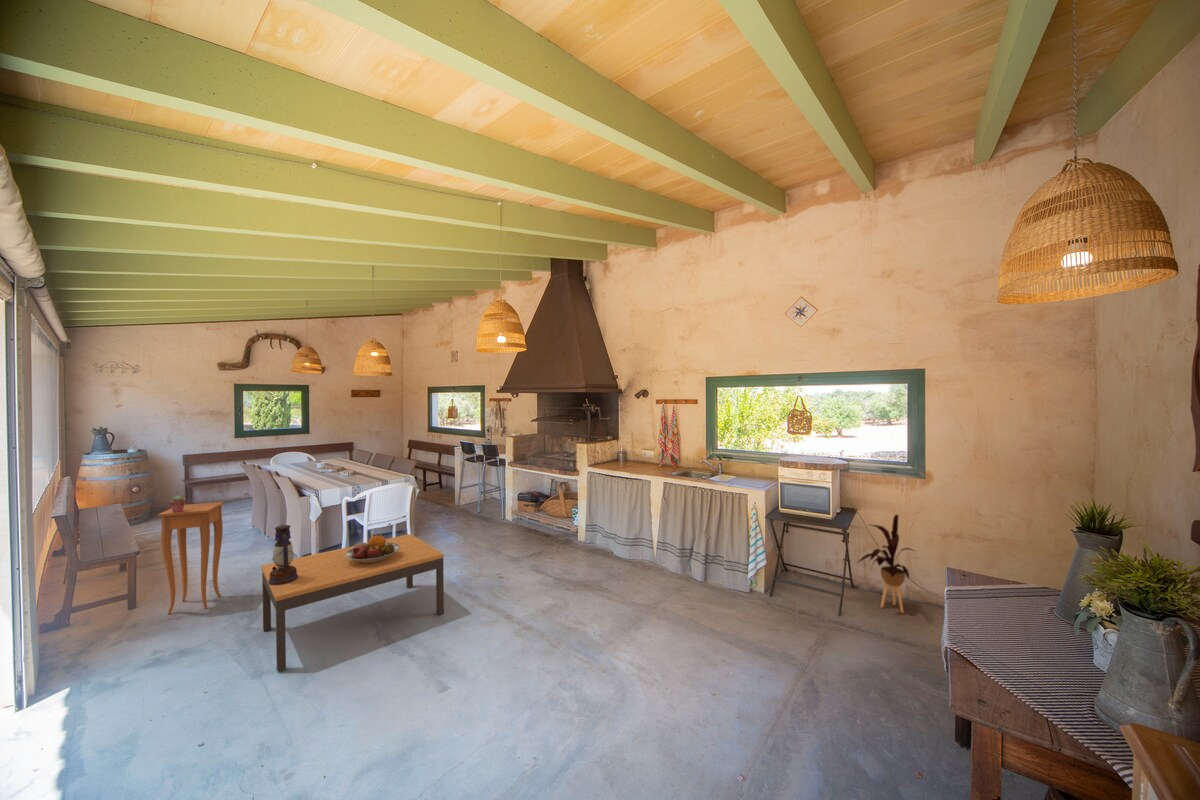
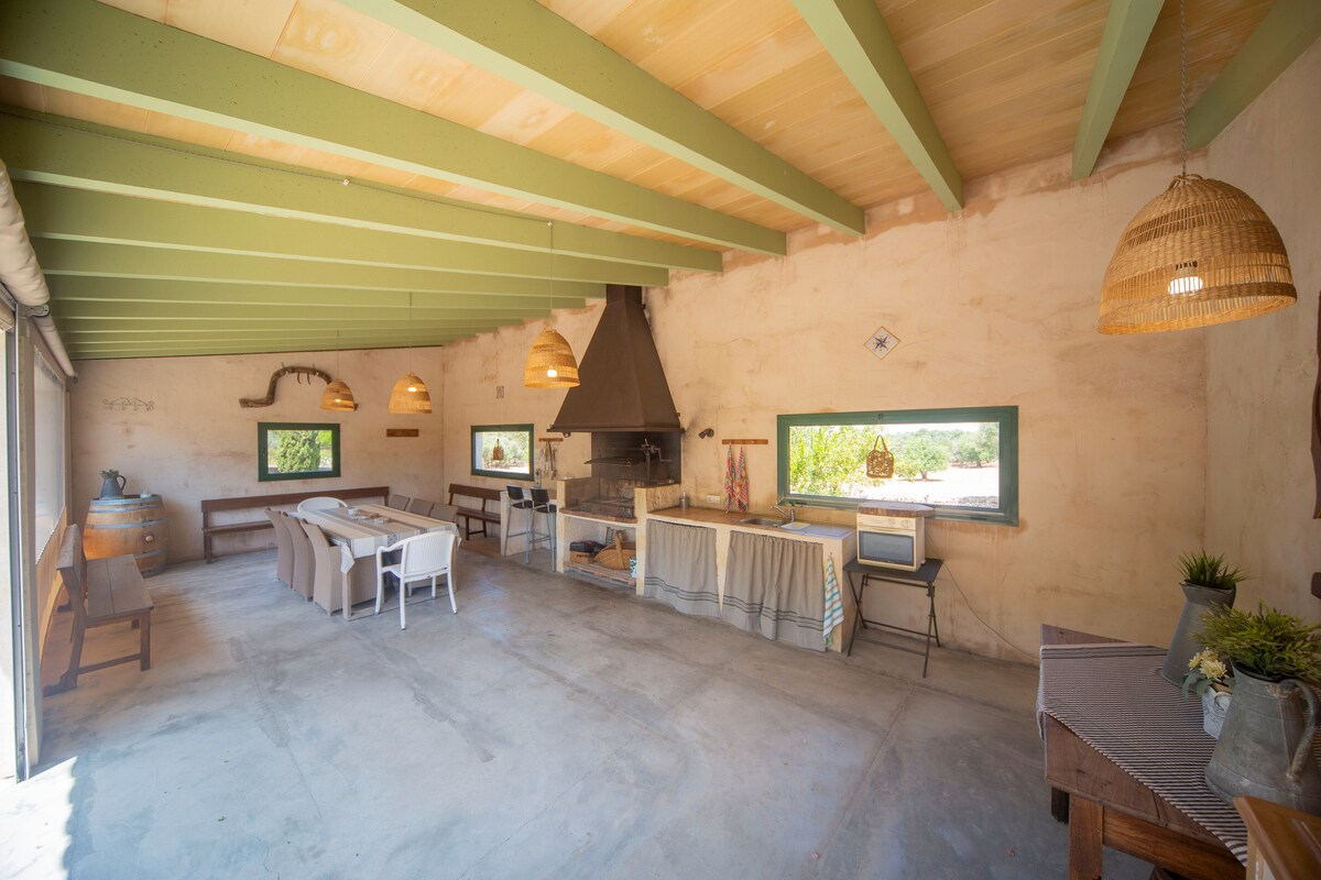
- lantern [268,524,298,585]
- potted succulent [168,495,187,513]
- coffee table [260,533,445,672]
- house plant [855,514,916,614]
- fruit bowl [345,533,400,563]
- side table [157,501,225,615]
